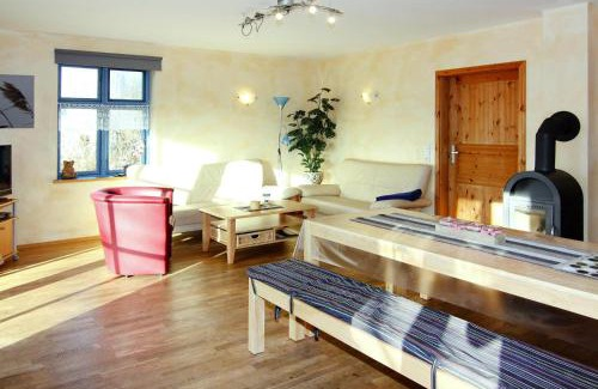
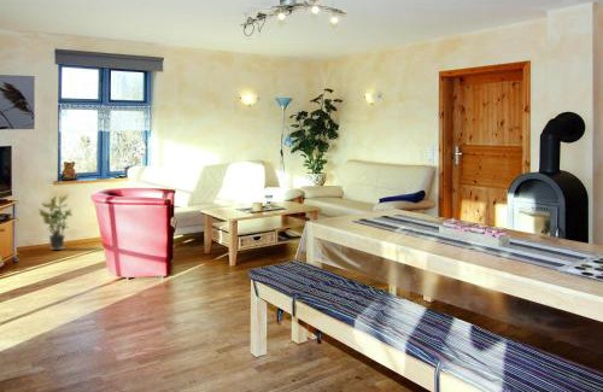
+ potted plant [37,193,74,251]
